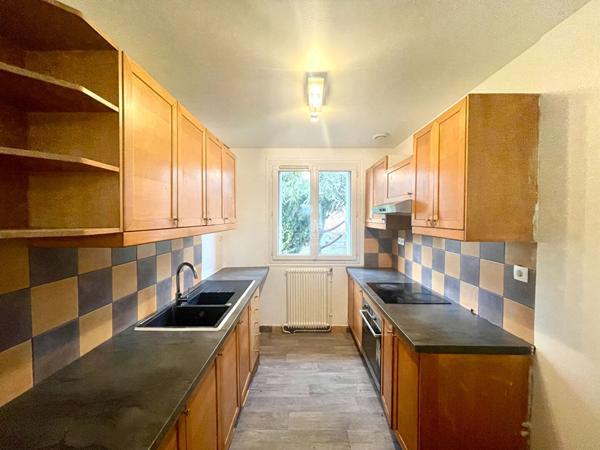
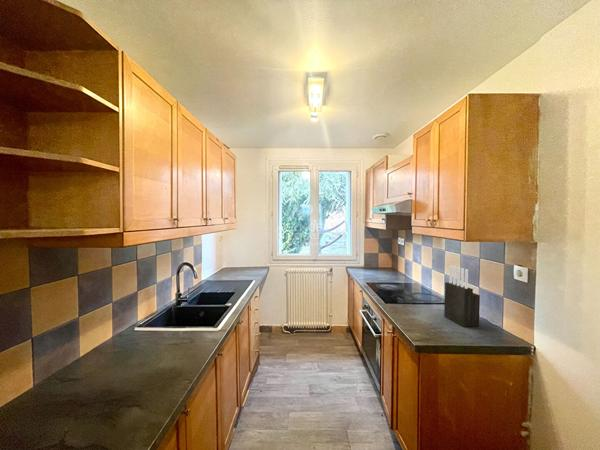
+ knife block [443,264,481,328]
